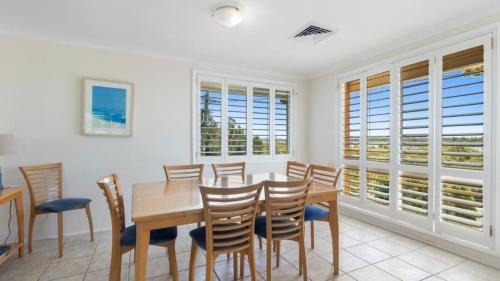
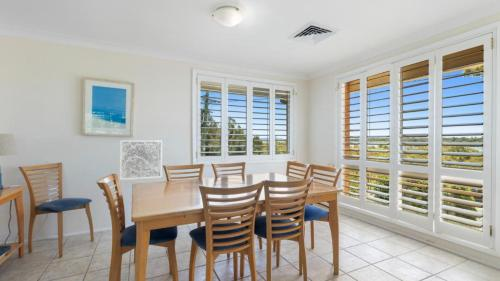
+ wall art [119,139,163,181]
